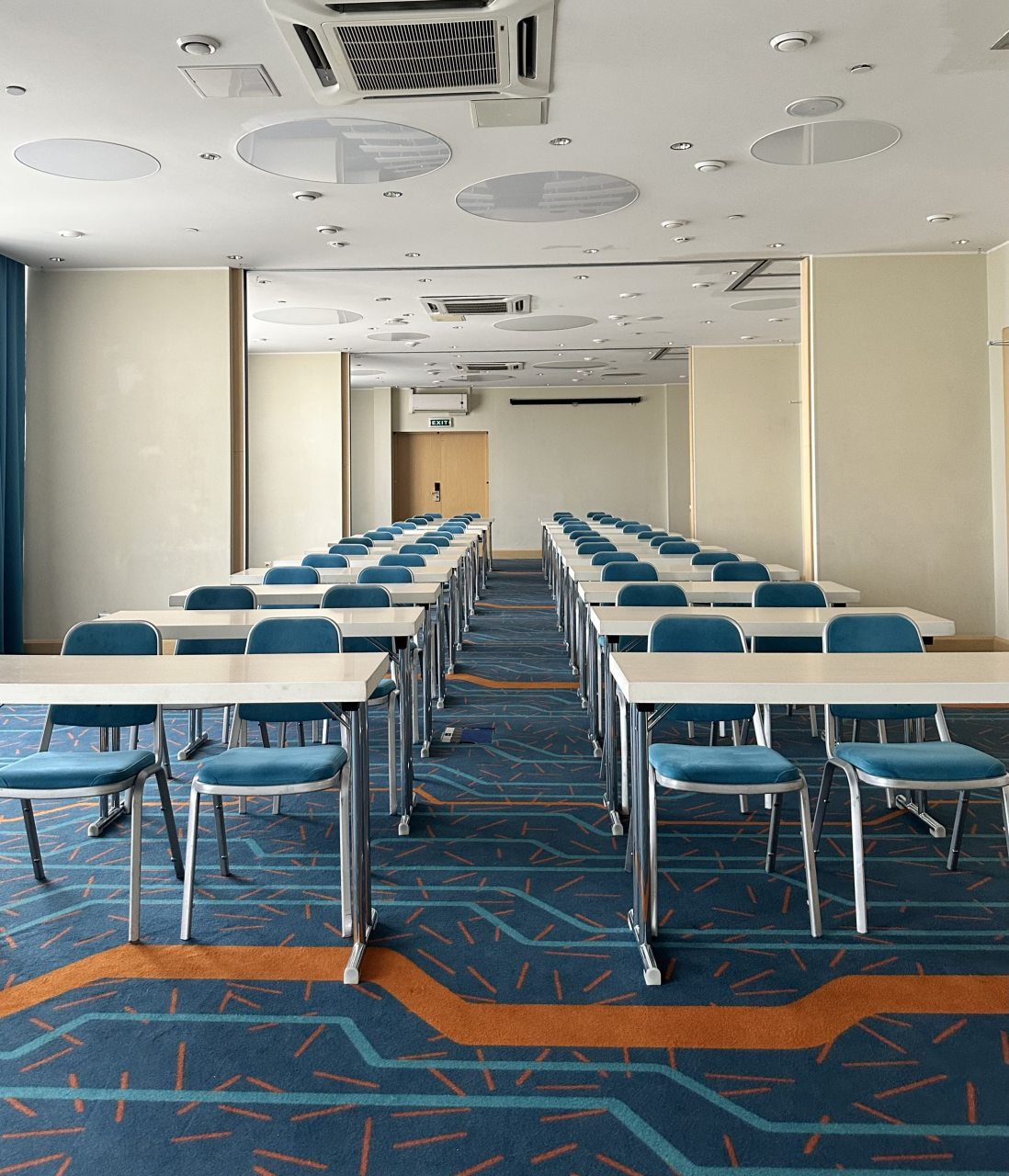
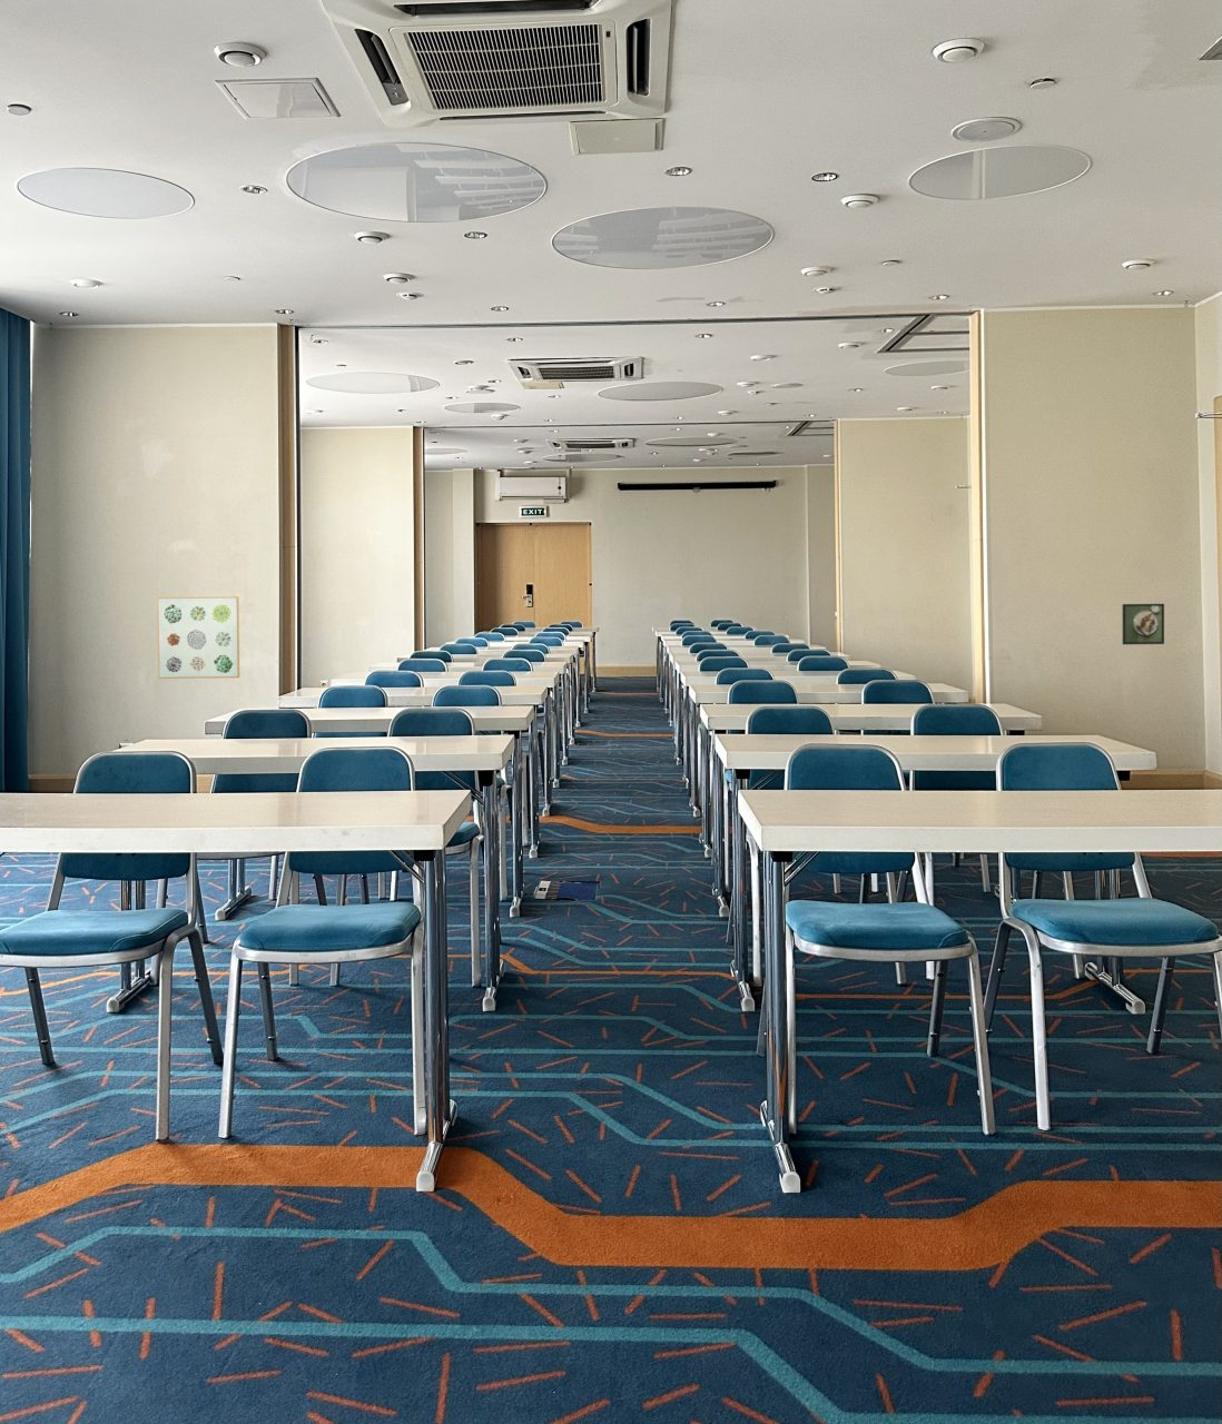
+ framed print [1121,603,1165,645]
+ wall art [156,596,240,679]
